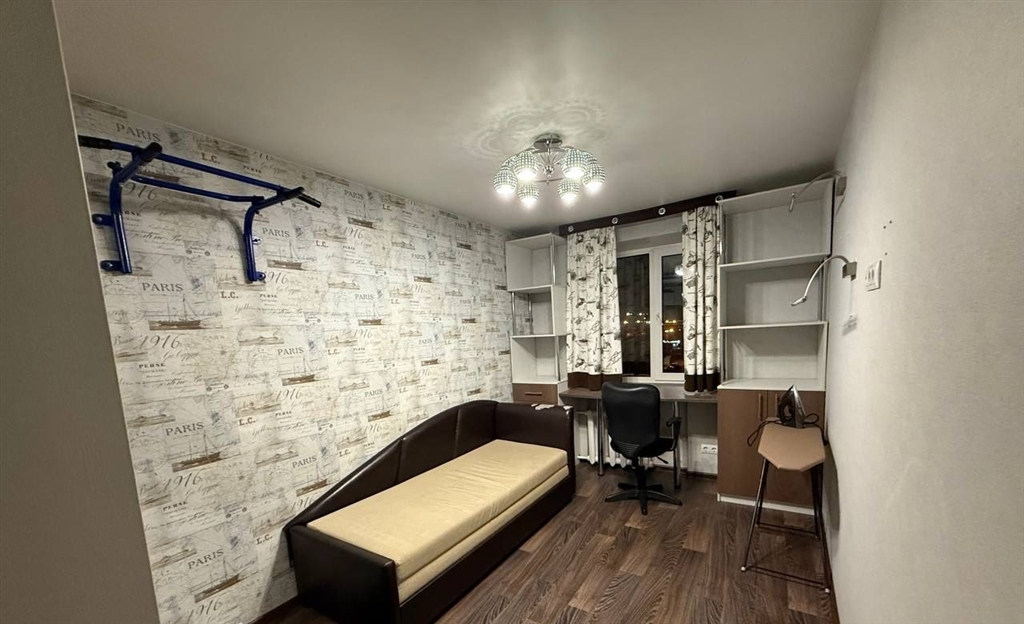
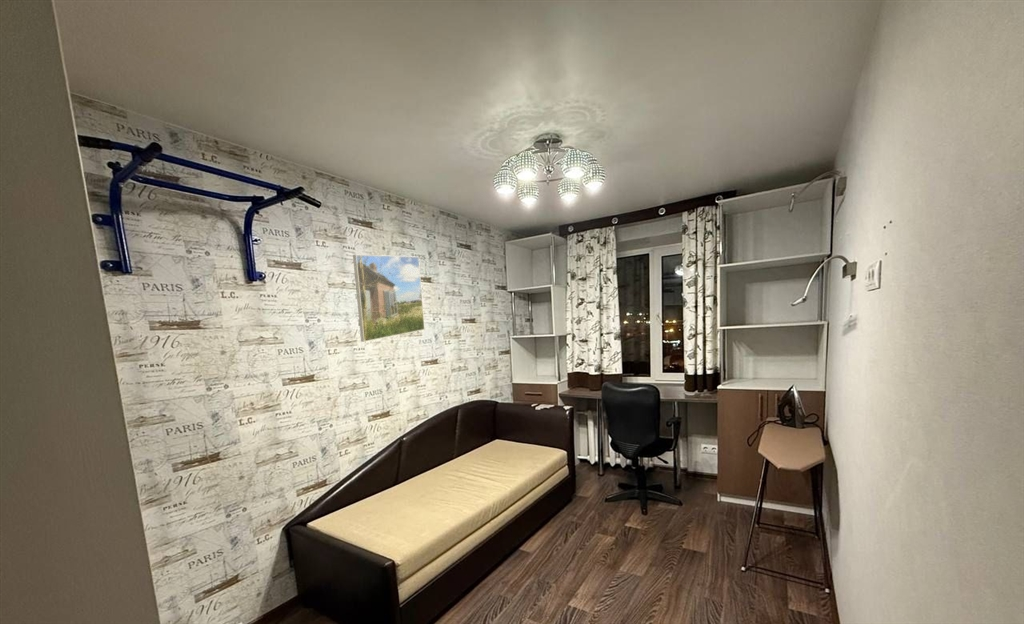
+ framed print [352,254,426,343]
